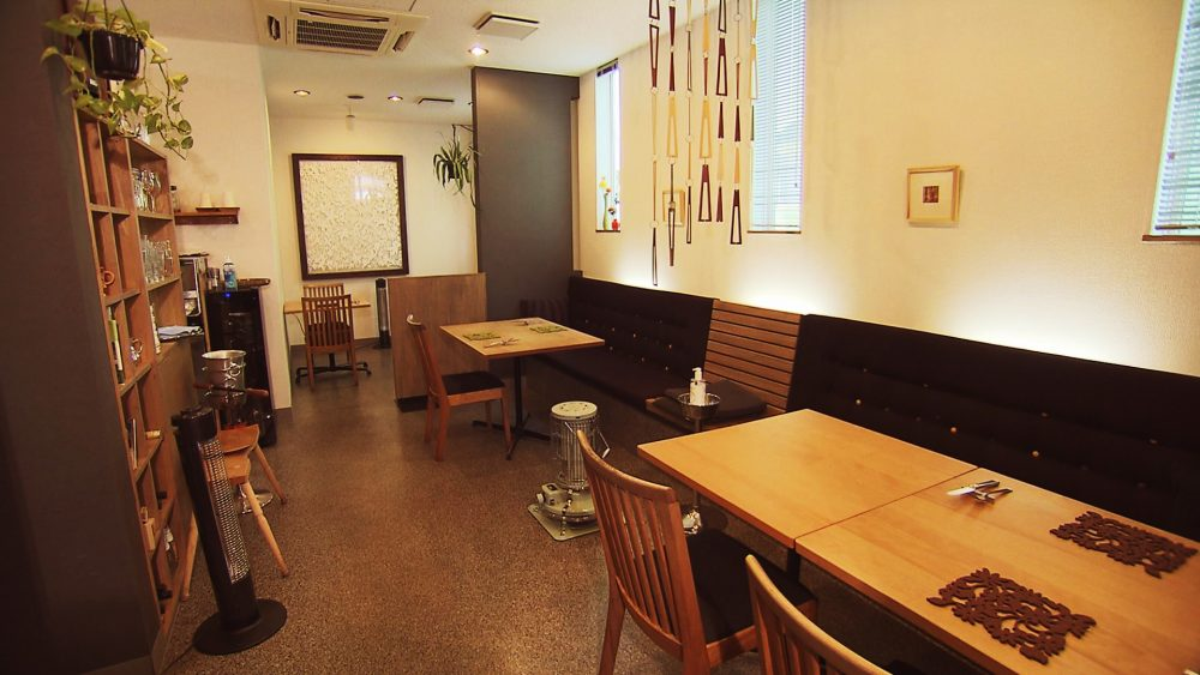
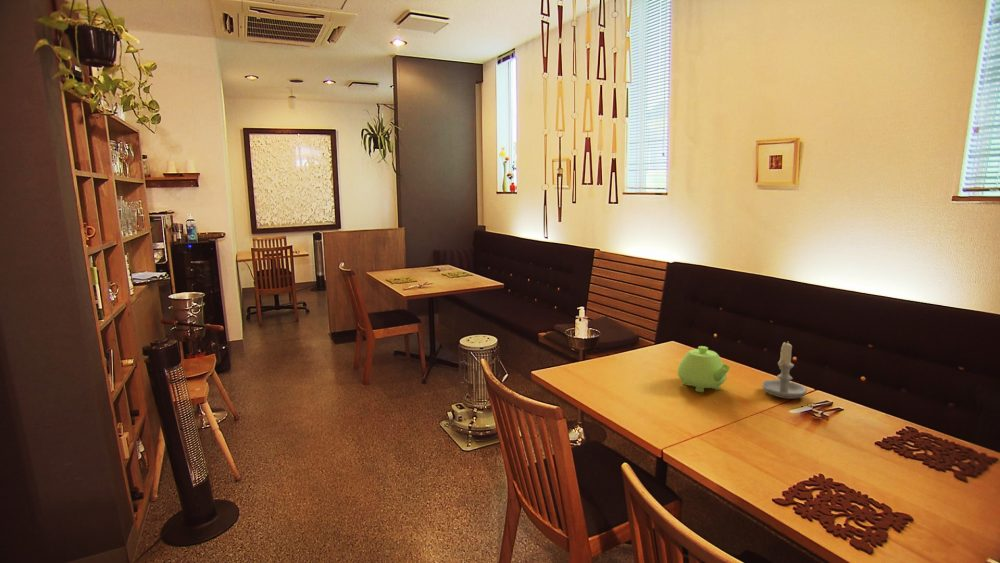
+ teapot [676,345,731,393]
+ candle [761,341,808,400]
